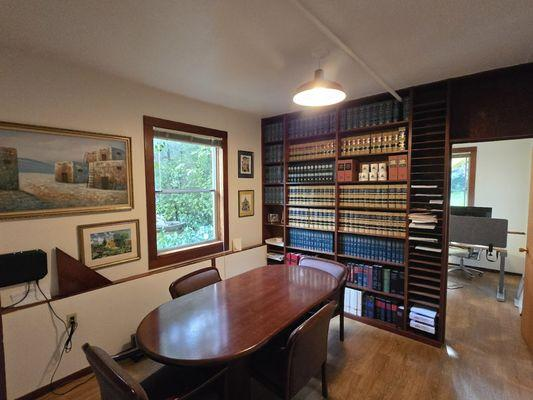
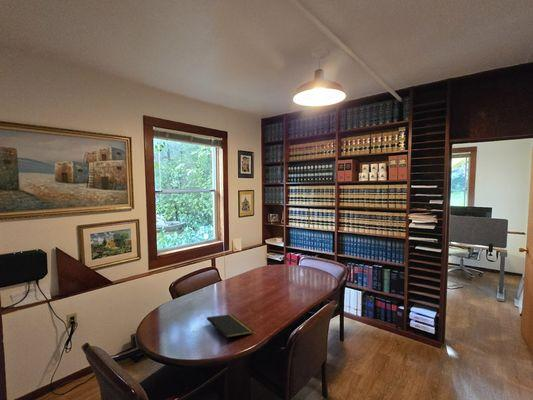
+ notepad [206,313,254,345]
